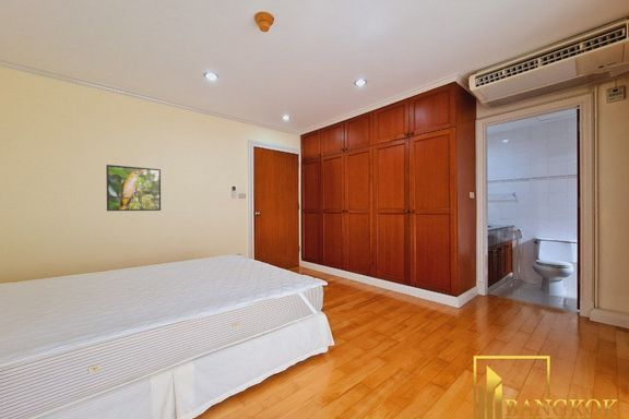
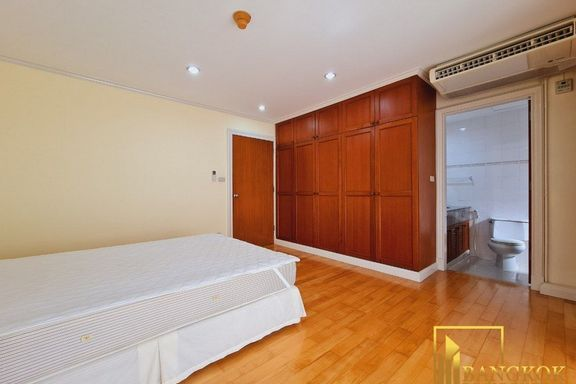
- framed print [105,164,162,212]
